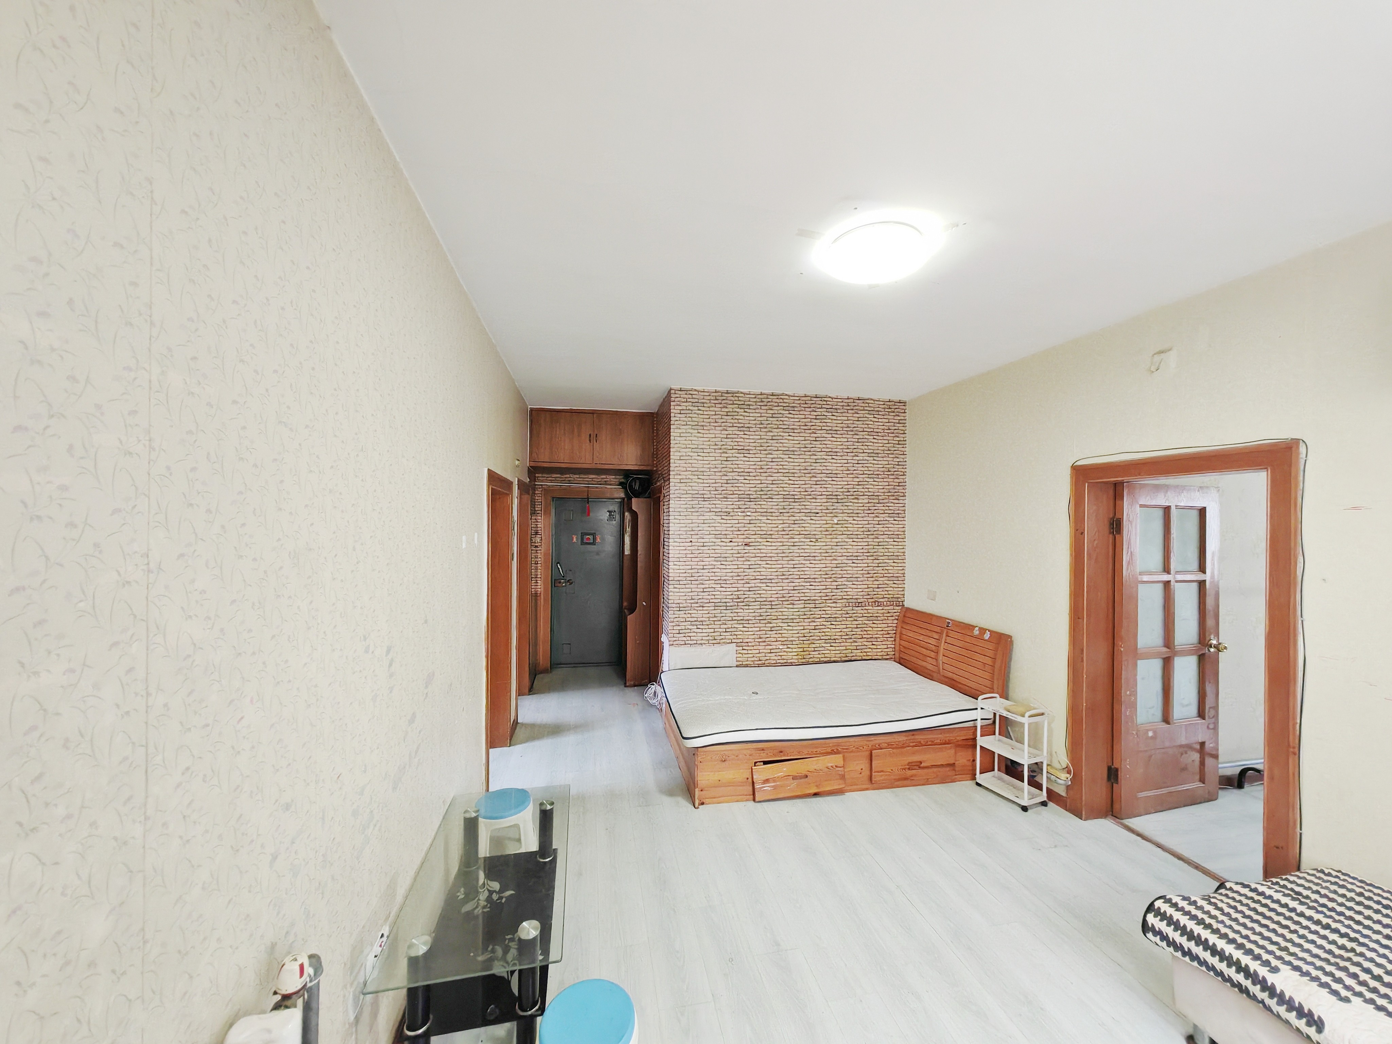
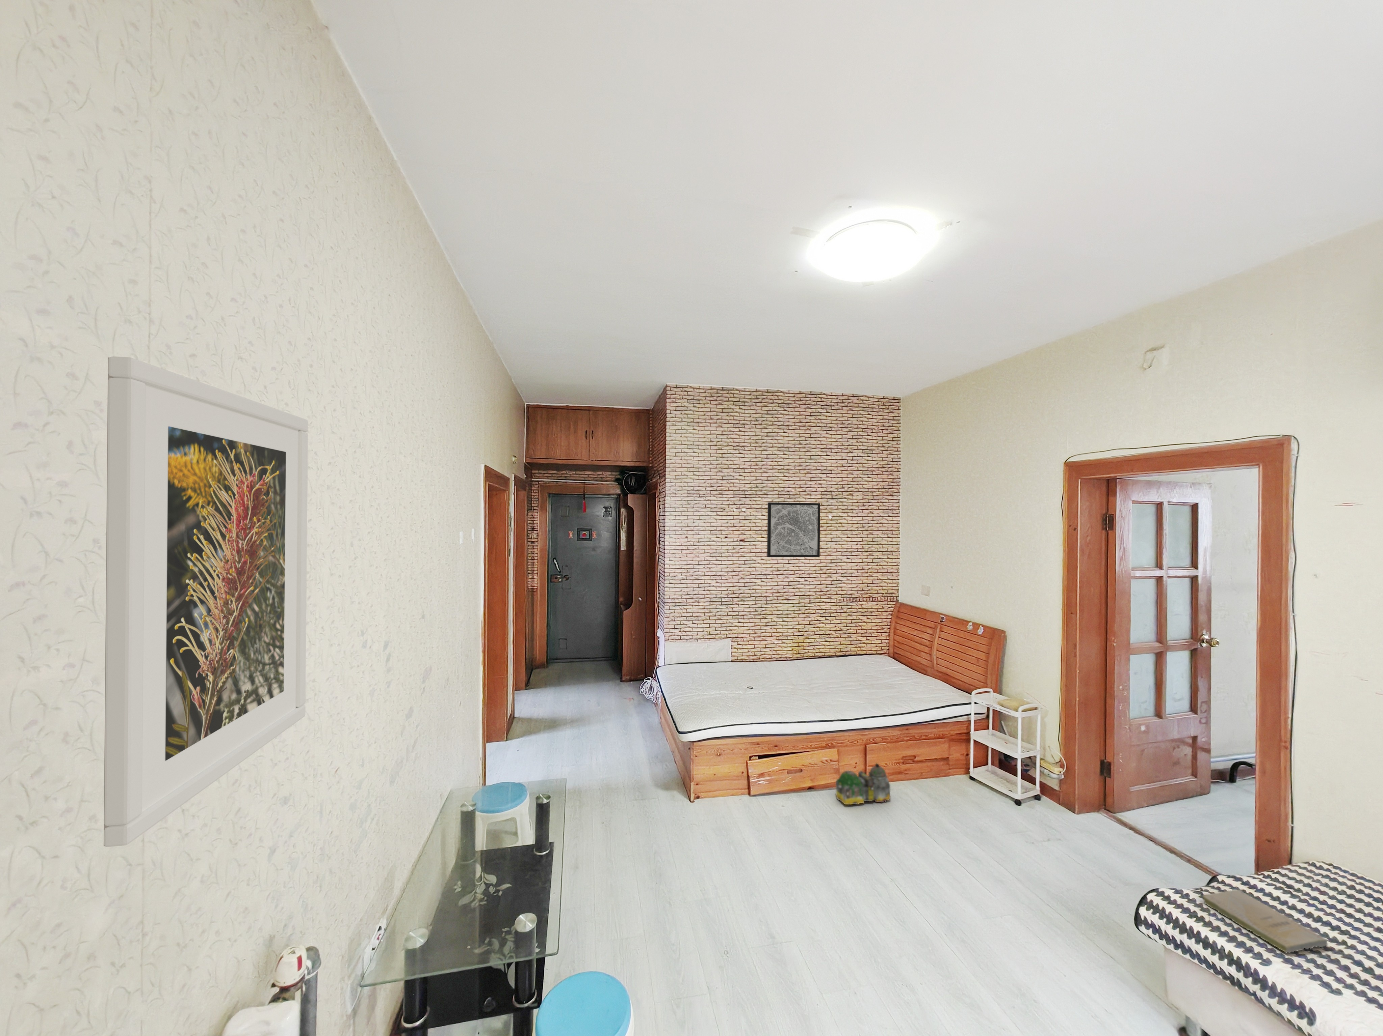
+ book [1200,889,1327,953]
+ wall art [767,502,820,557]
+ architectural model [835,763,891,805]
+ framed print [103,356,308,848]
